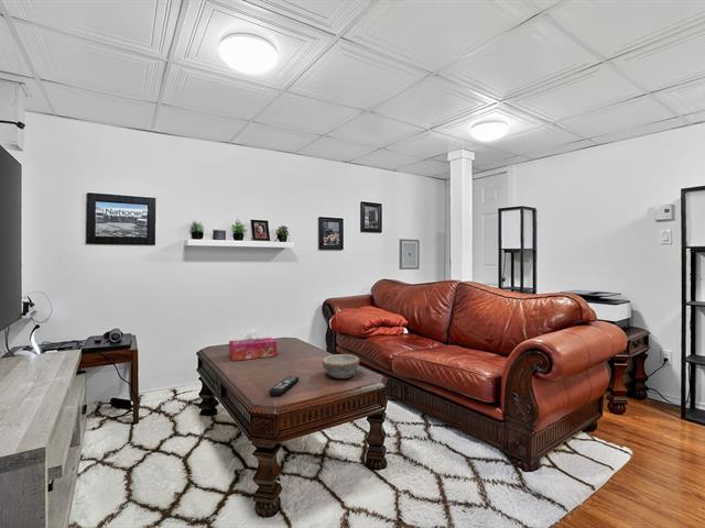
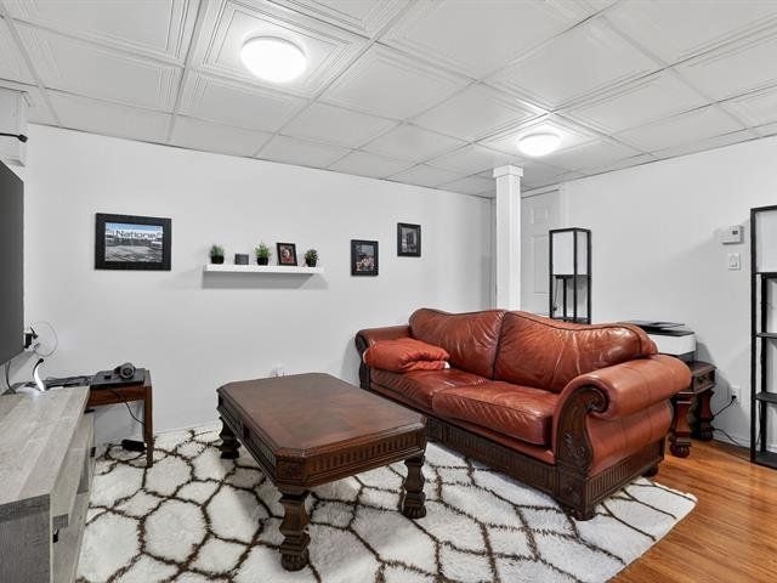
- tissue box [228,337,278,362]
- remote control [268,375,300,396]
- bowl [321,353,361,380]
- wall art [398,238,421,271]
